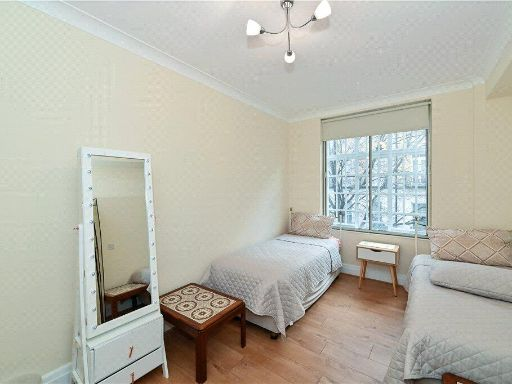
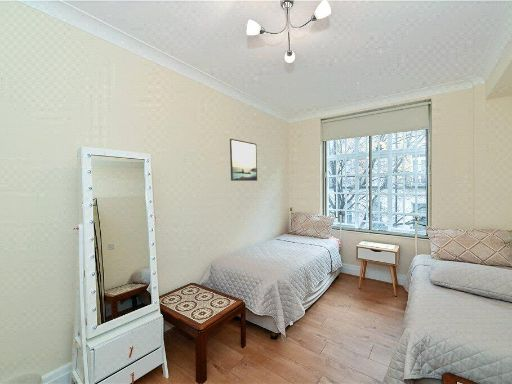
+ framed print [229,138,258,182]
